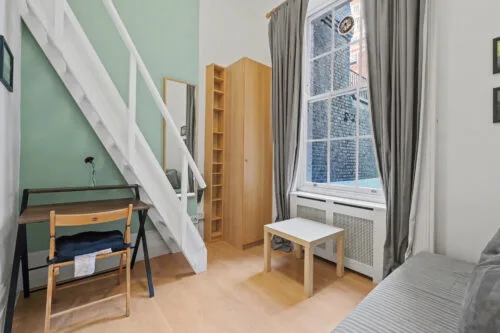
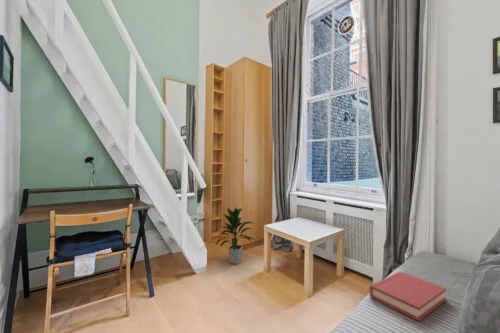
+ hardback book [369,271,447,322]
+ indoor plant [215,207,256,265]
